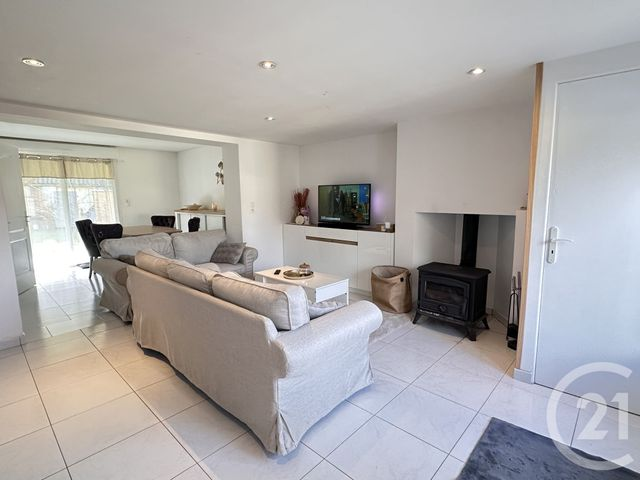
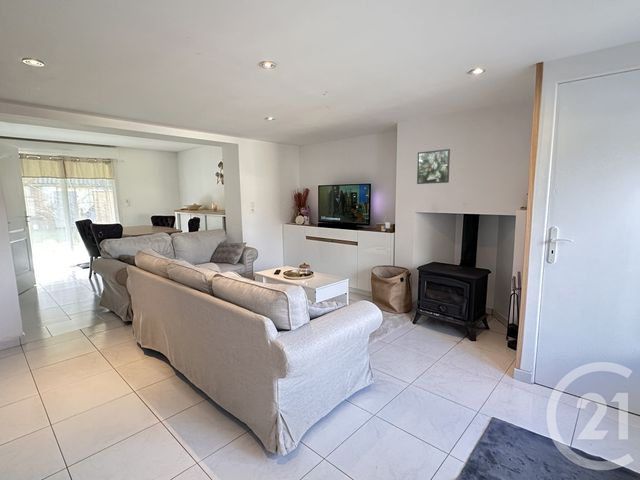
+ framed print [416,148,451,185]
